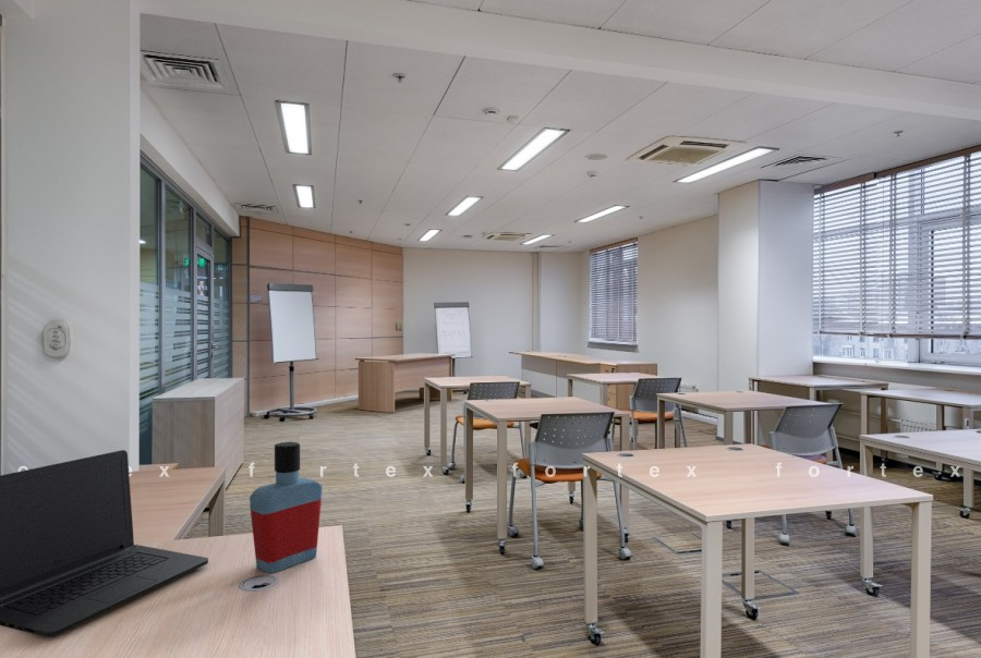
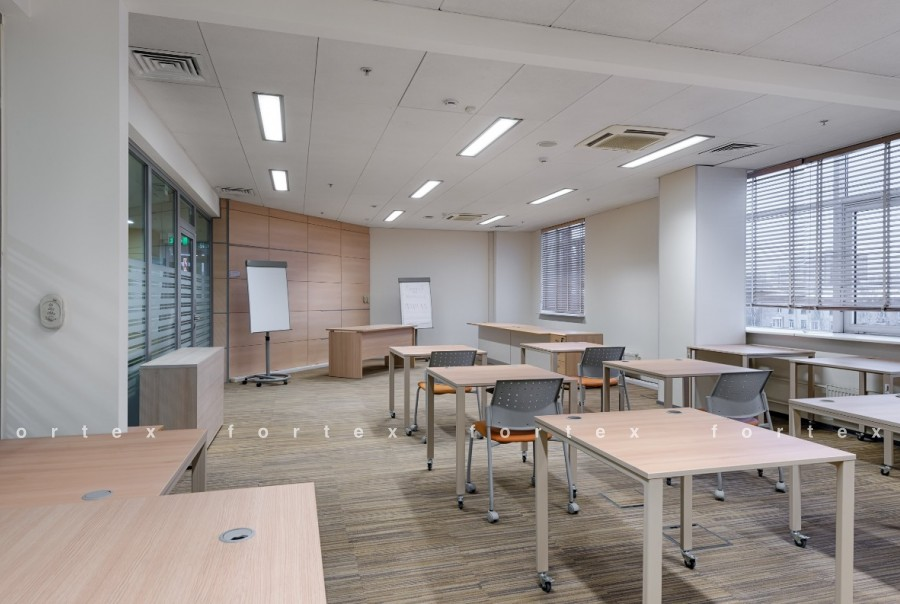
- bottle [249,441,324,574]
- laptop [0,449,209,638]
